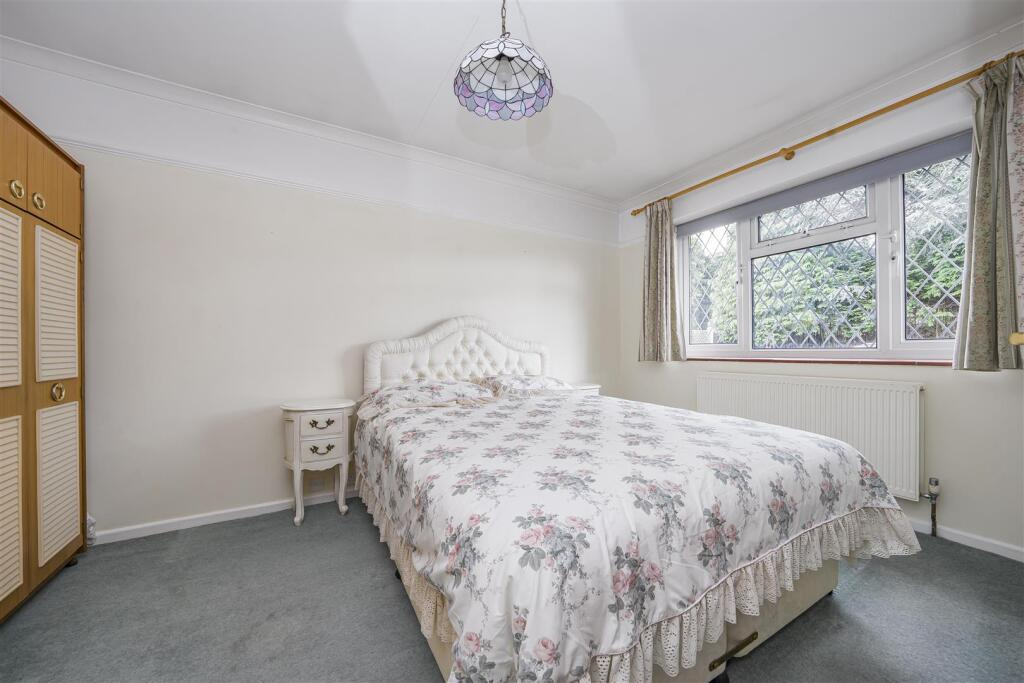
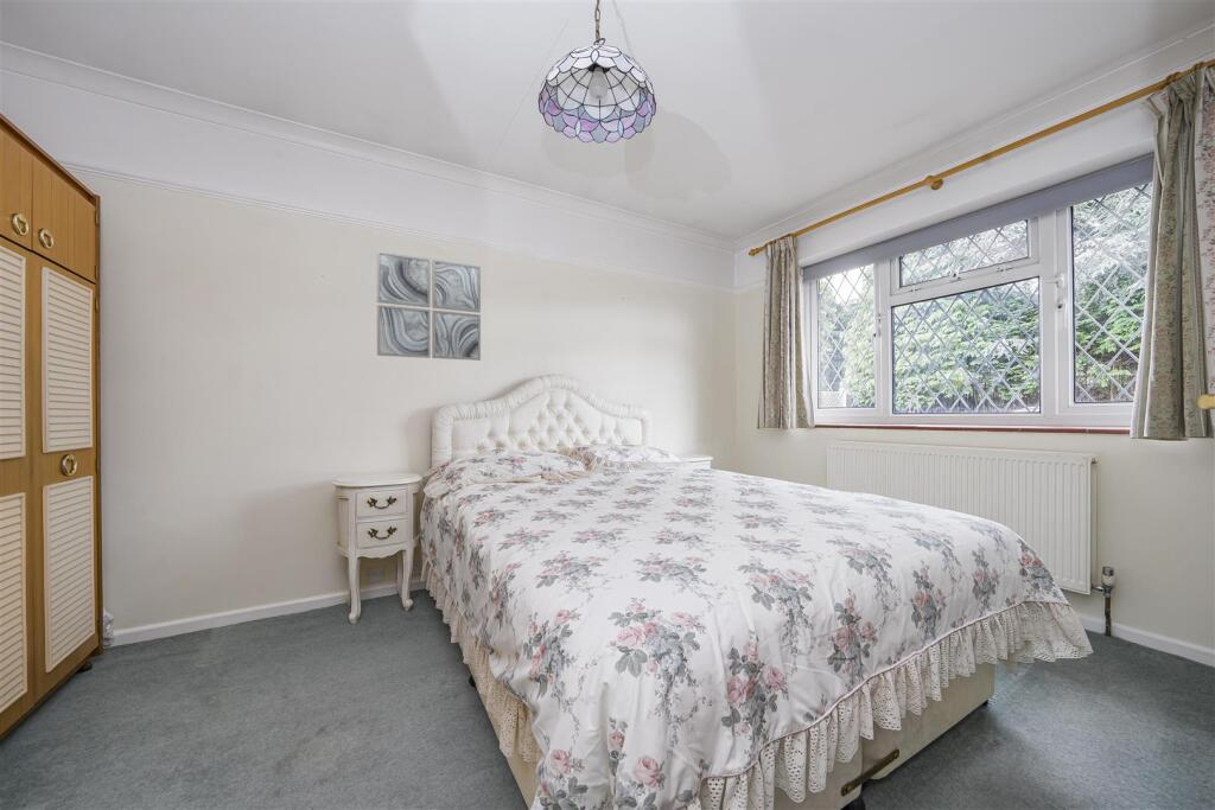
+ wall art [376,250,482,362]
